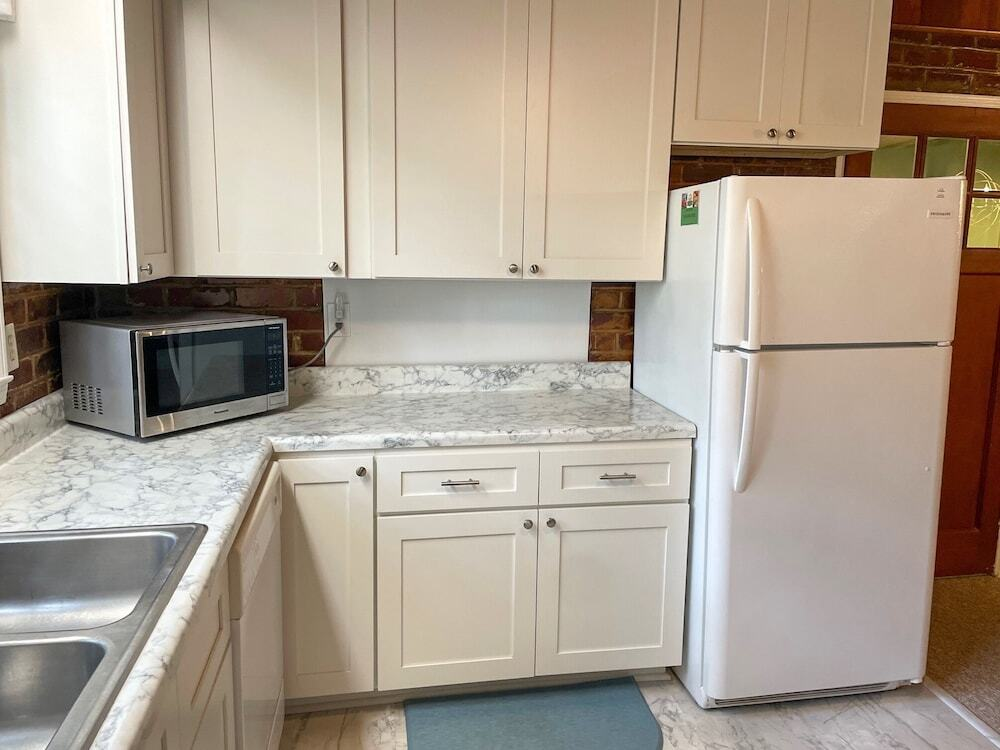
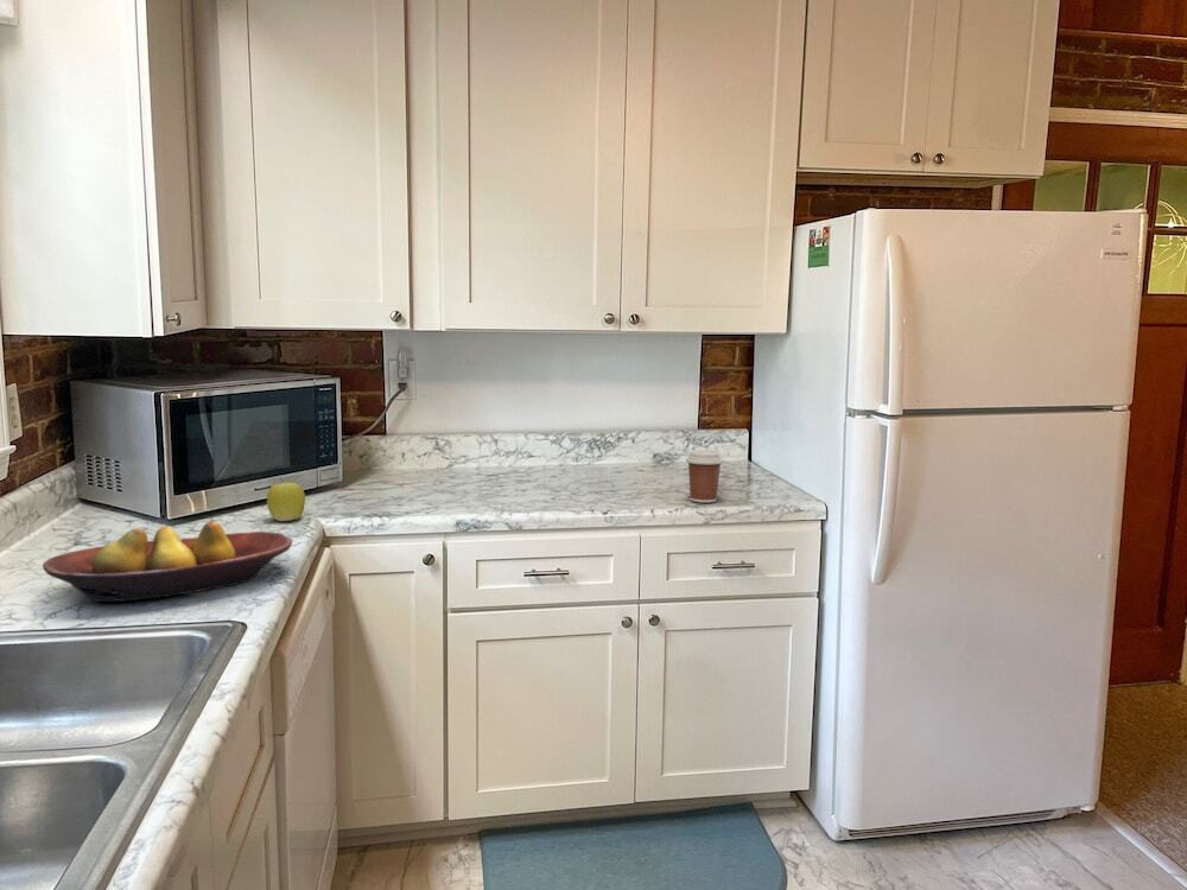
+ apple [266,476,306,522]
+ fruit bowl [42,520,293,603]
+ coffee cup [685,449,724,504]
